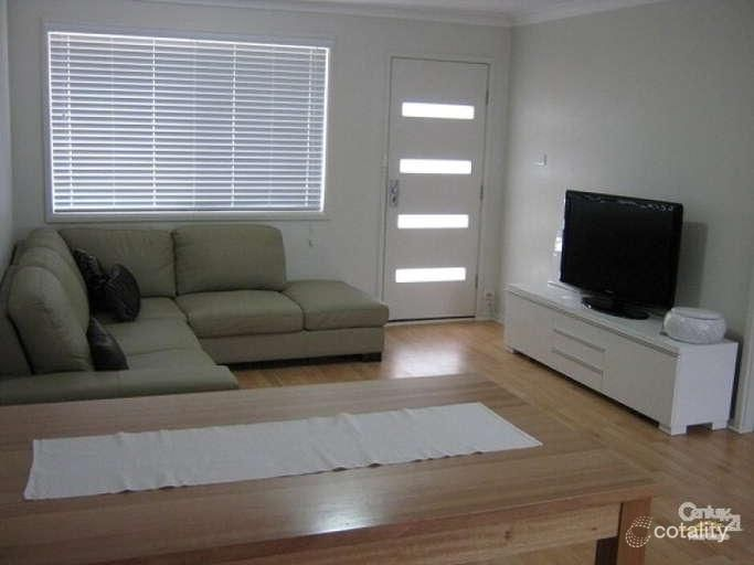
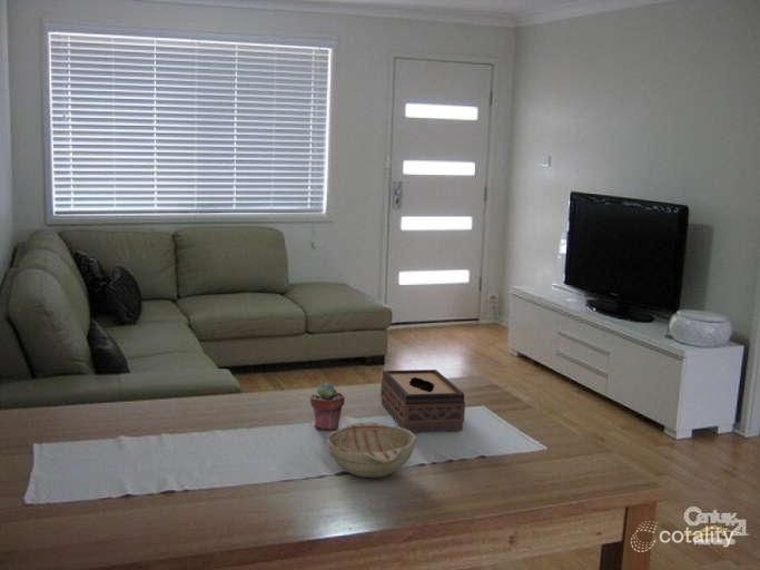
+ potted succulent [309,382,346,431]
+ decorative bowl [326,421,417,479]
+ tissue box [379,368,466,433]
